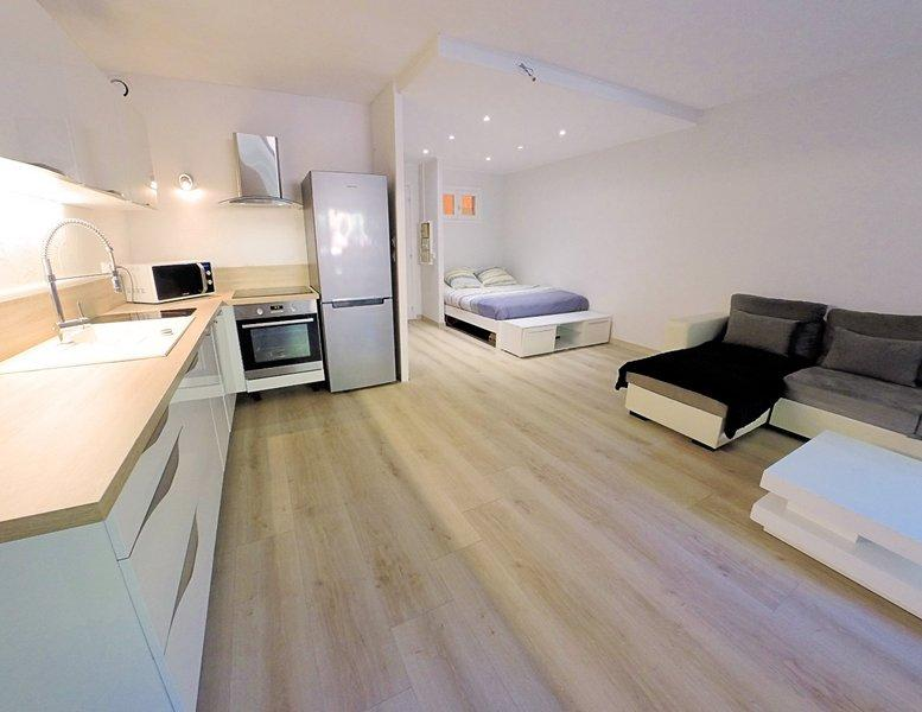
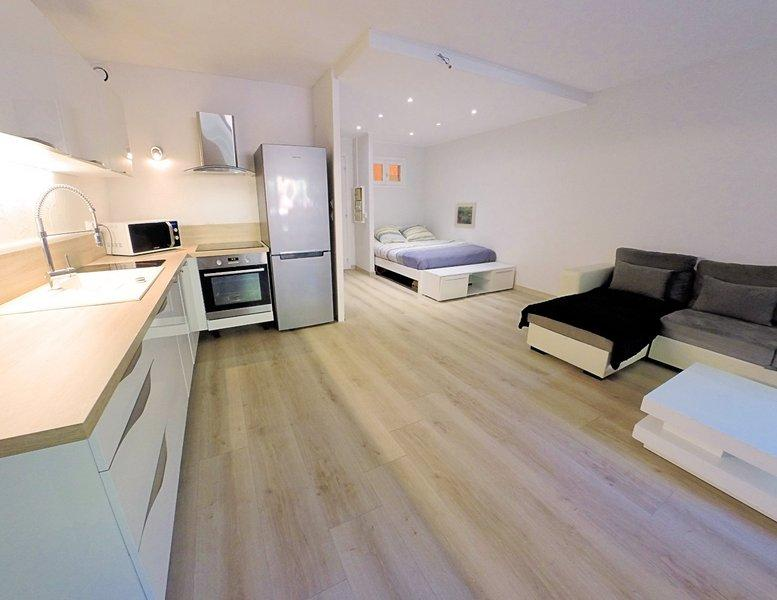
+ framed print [453,201,477,229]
